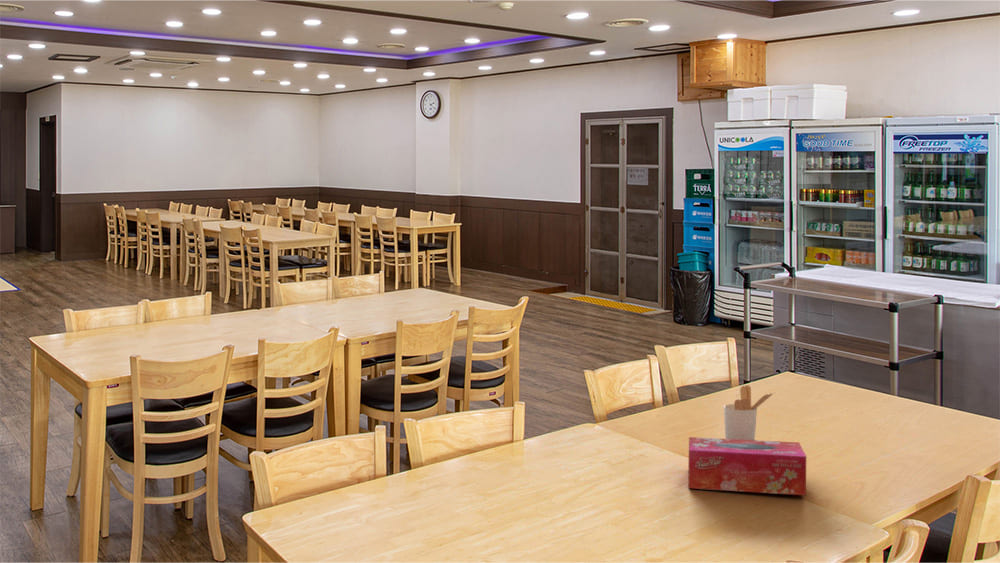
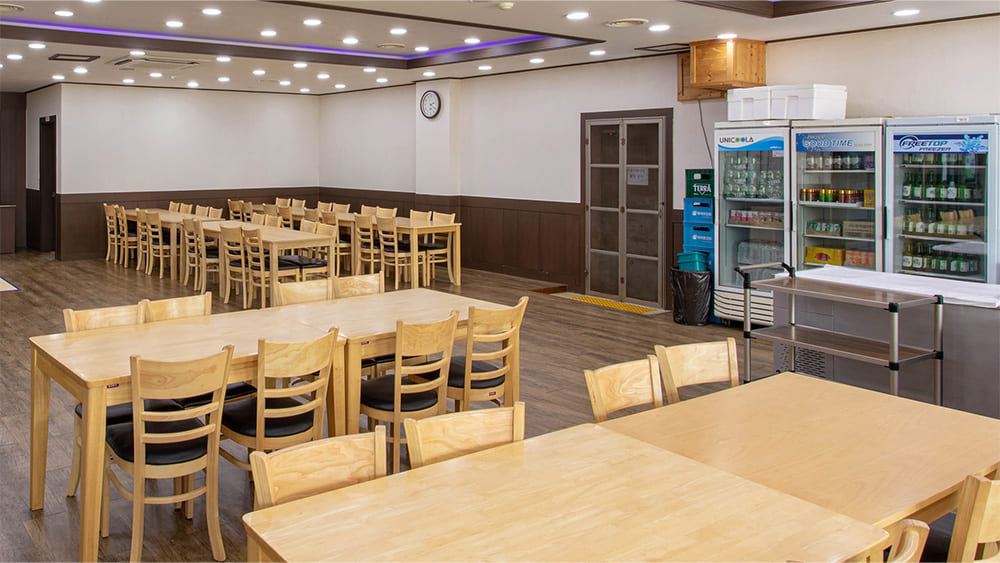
- utensil holder [723,384,775,440]
- tissue box [687,436,807,496]
